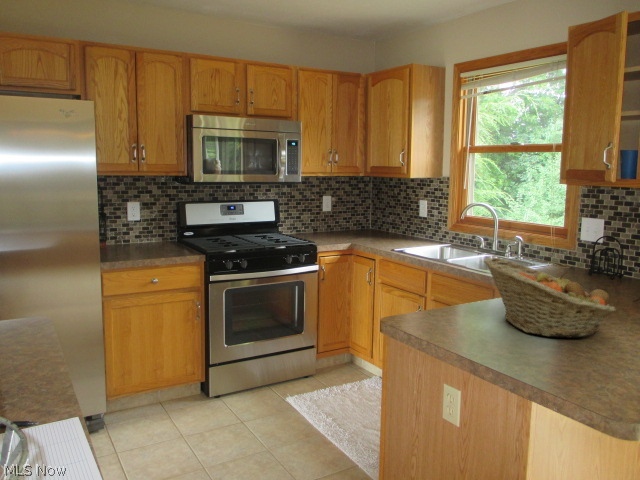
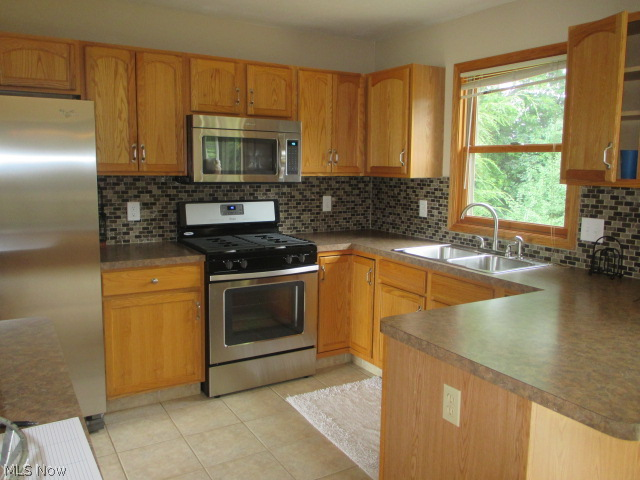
- fruit basket [483,256,617,339]
